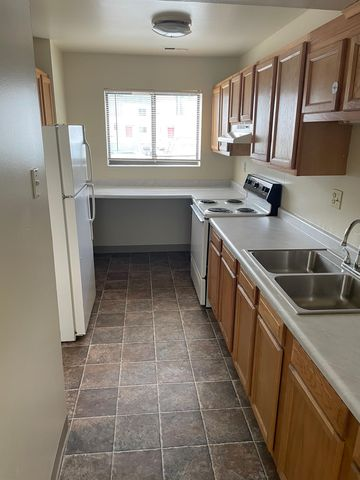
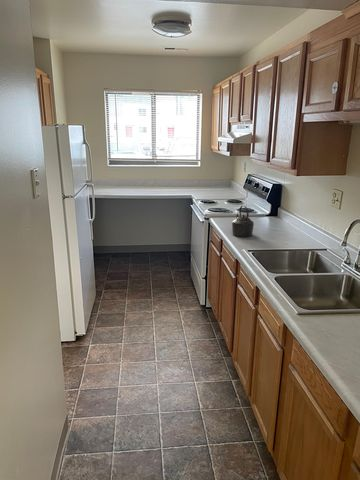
+ kettle [231,205,255,238]
